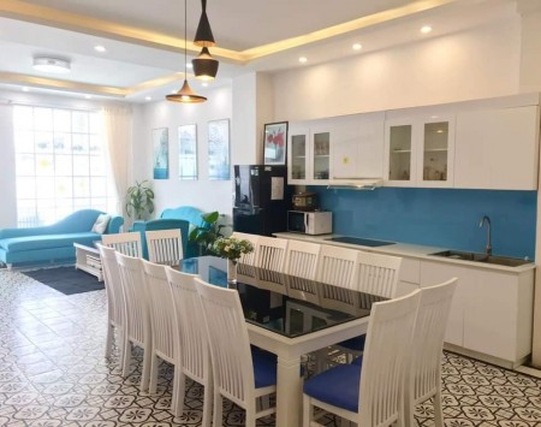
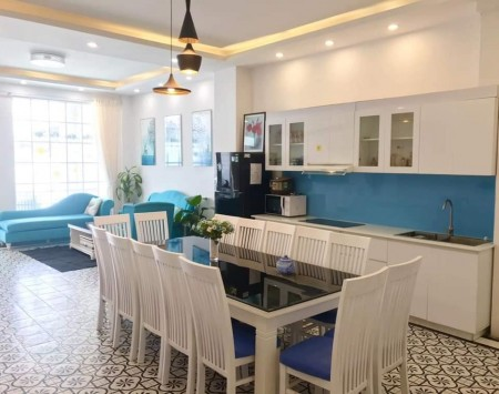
+ teapot [275,254,296,275]
